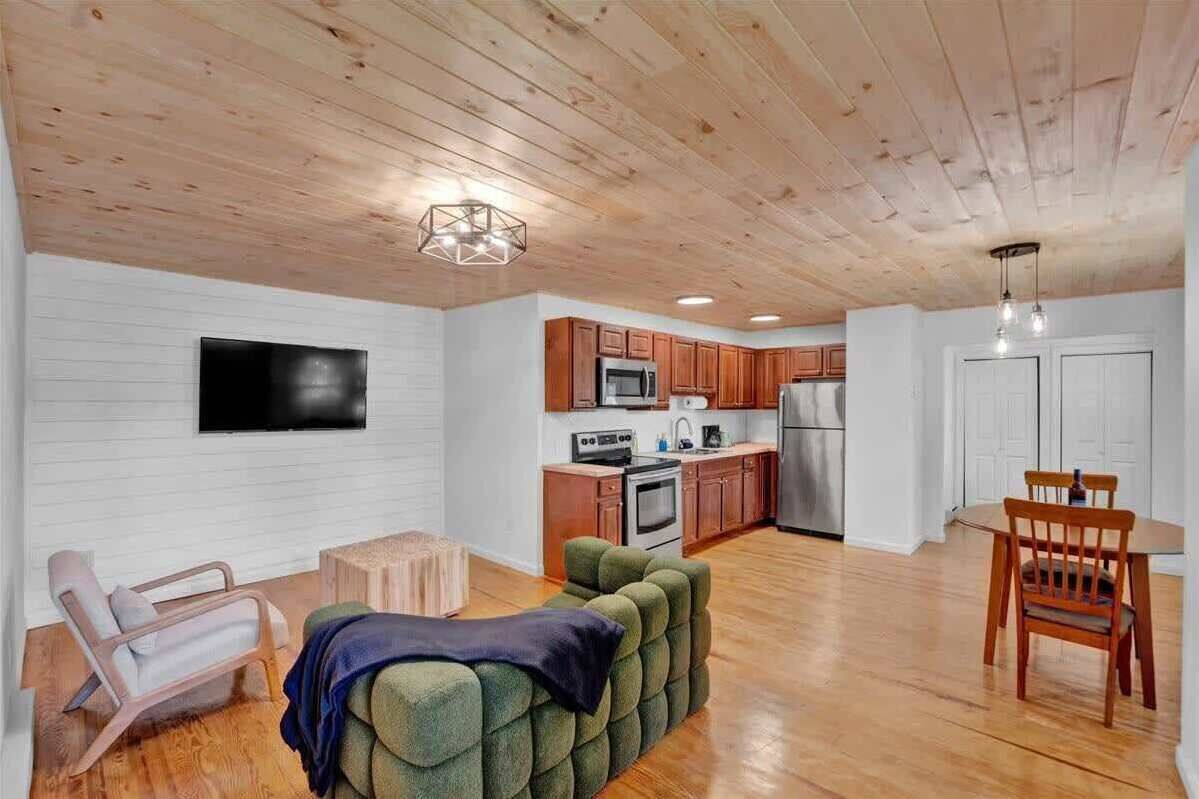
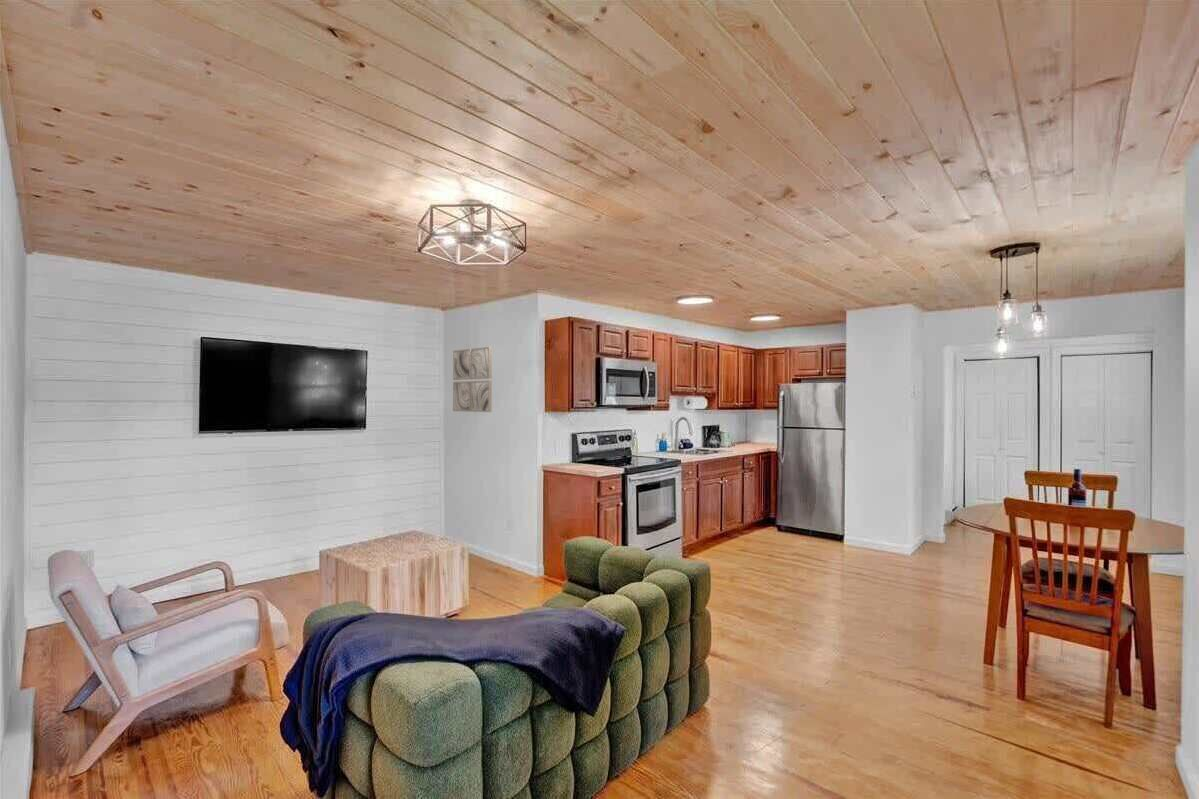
+ wall art [452,346,493,413]
